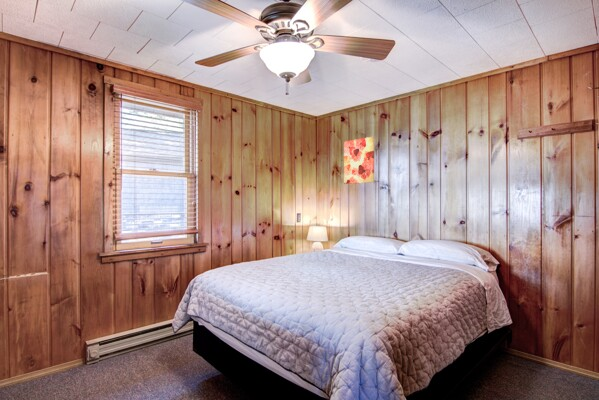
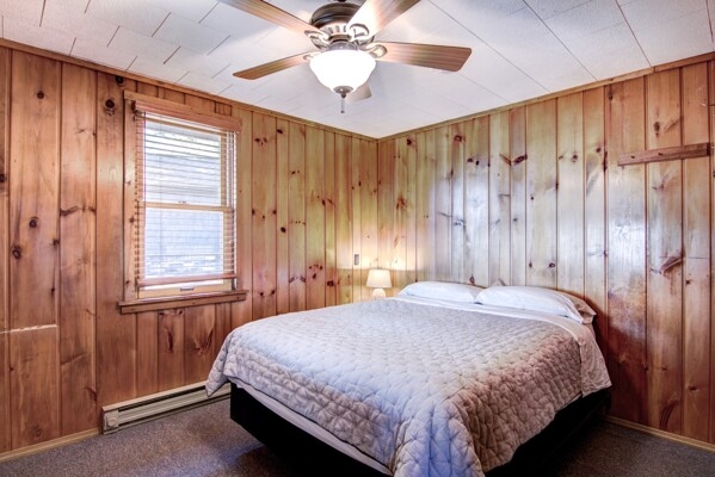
- wall art [343,136,375,185]
